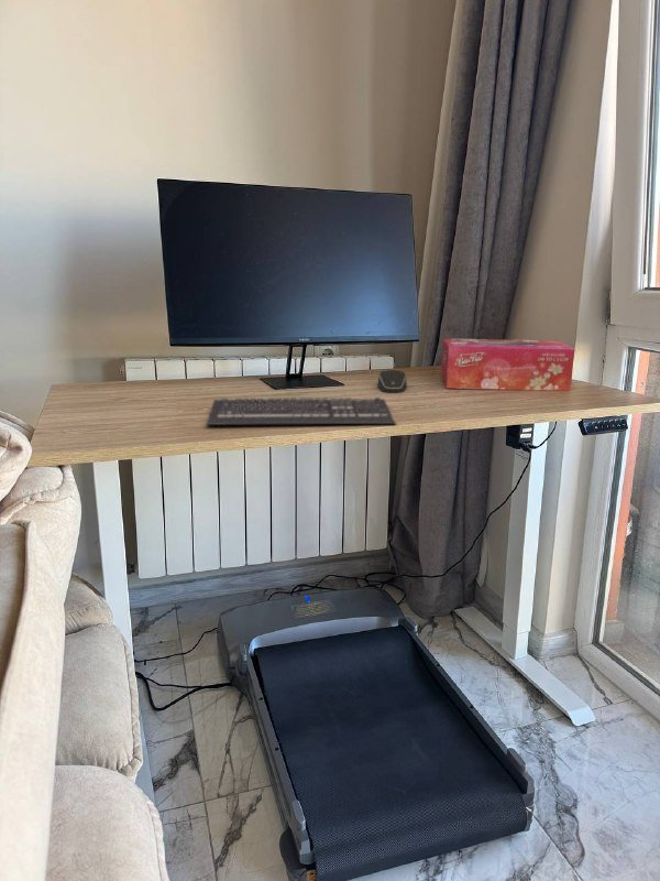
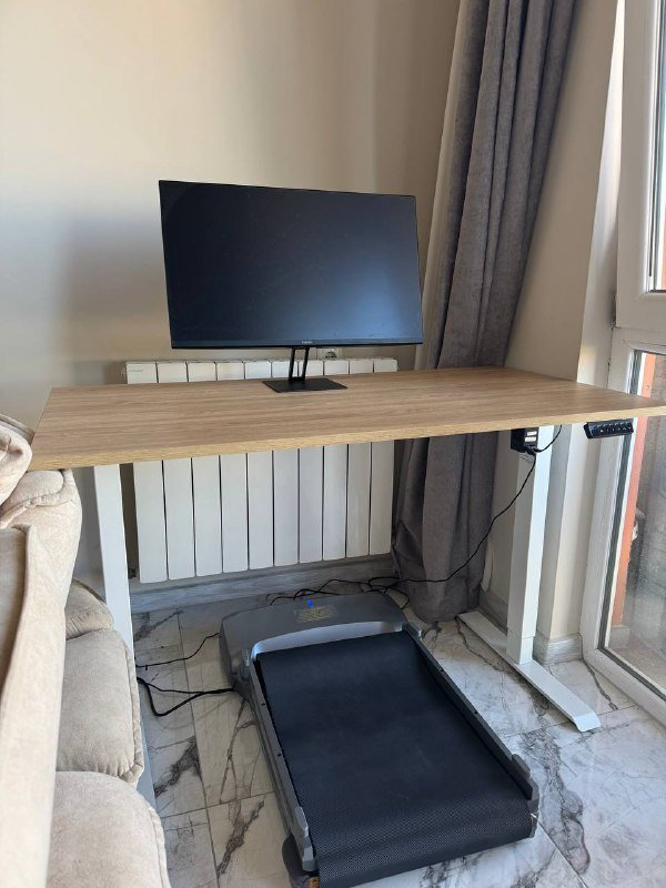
- computer mouse [376,369,408,393]
- tissue box [440,337,575,392]
- keyboard [205,396,397,426]
